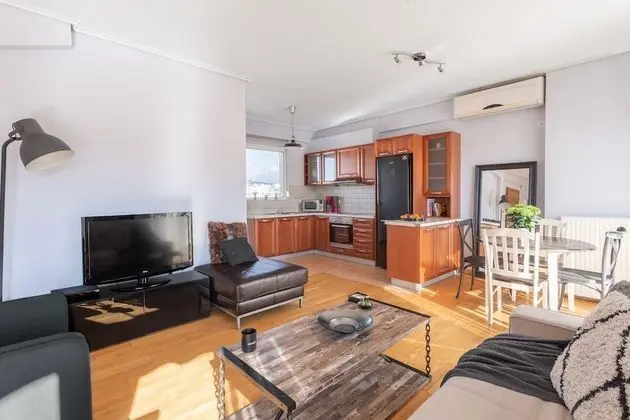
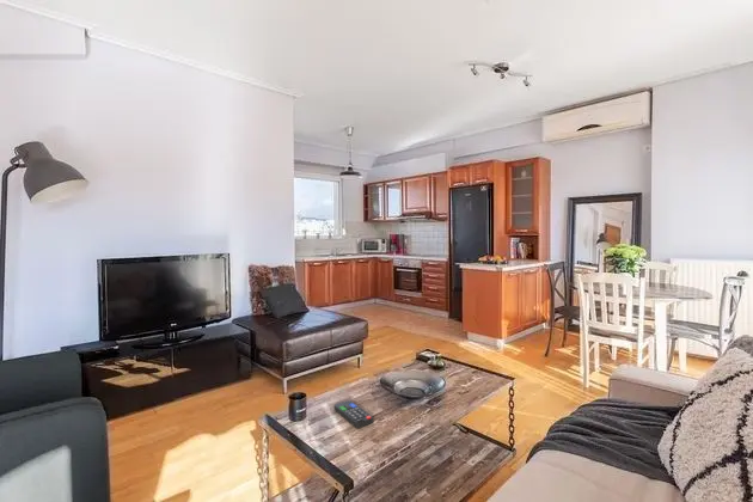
+ remote control [333,399,374,429]
